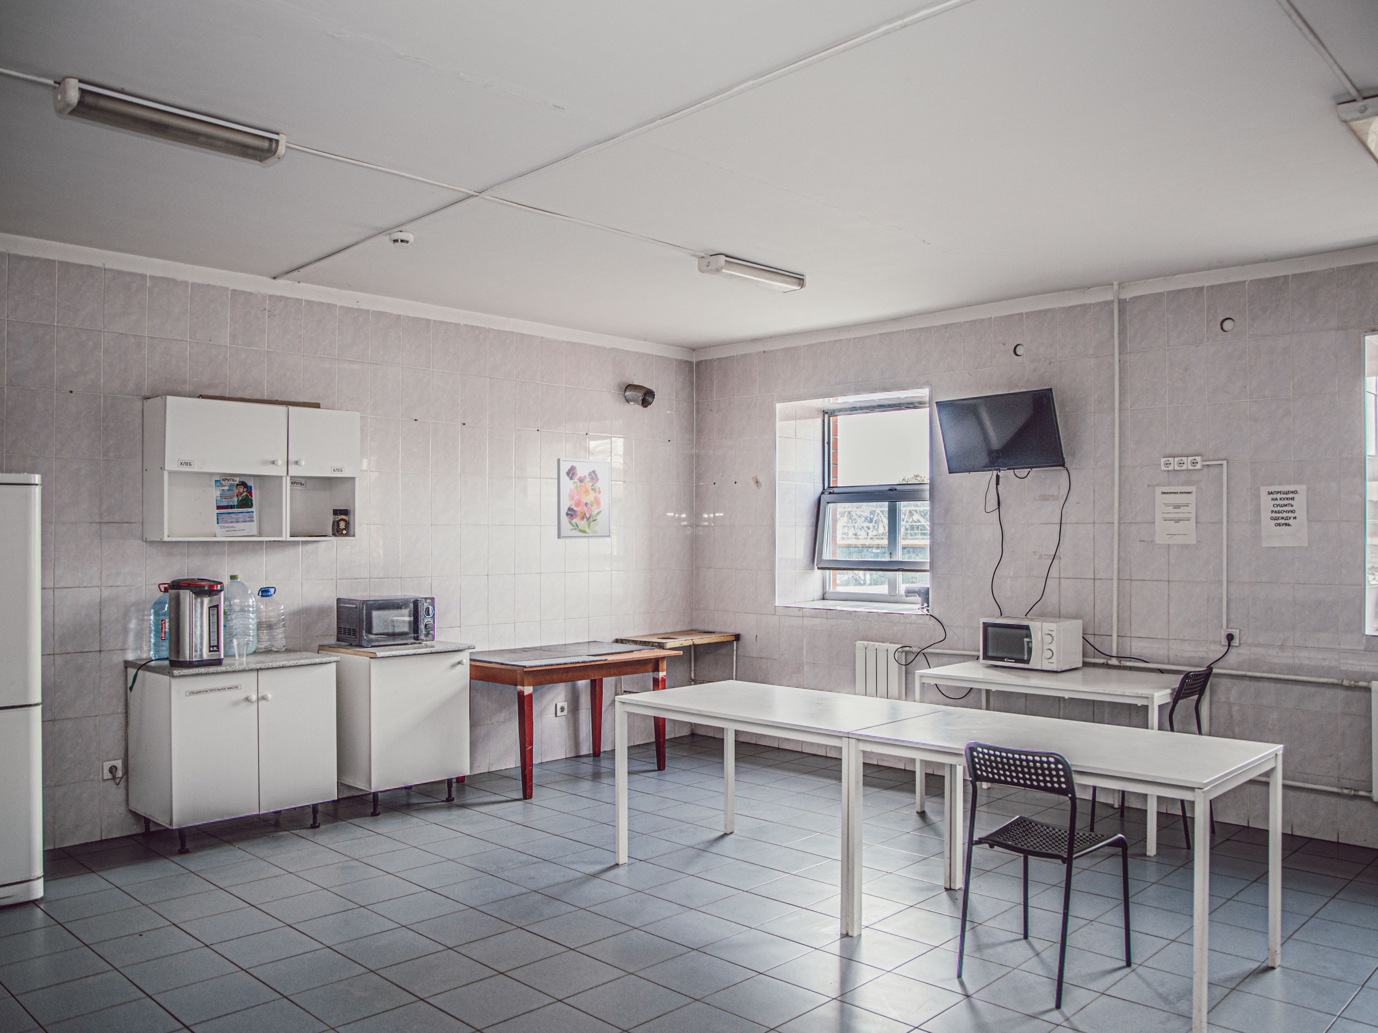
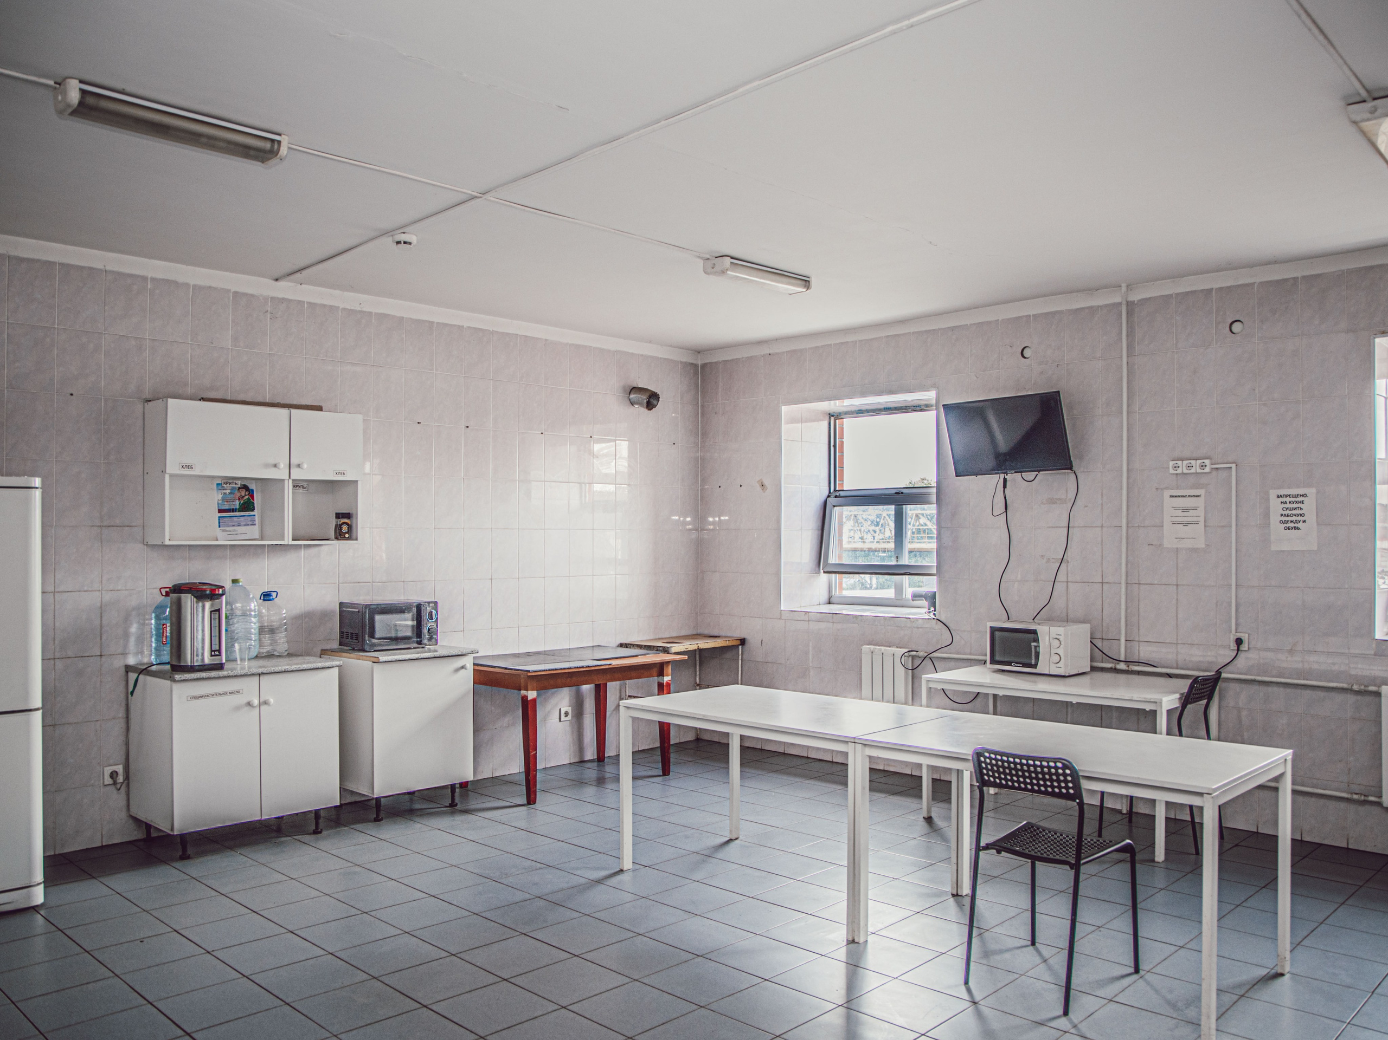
- wall art [557,458,612,539]
